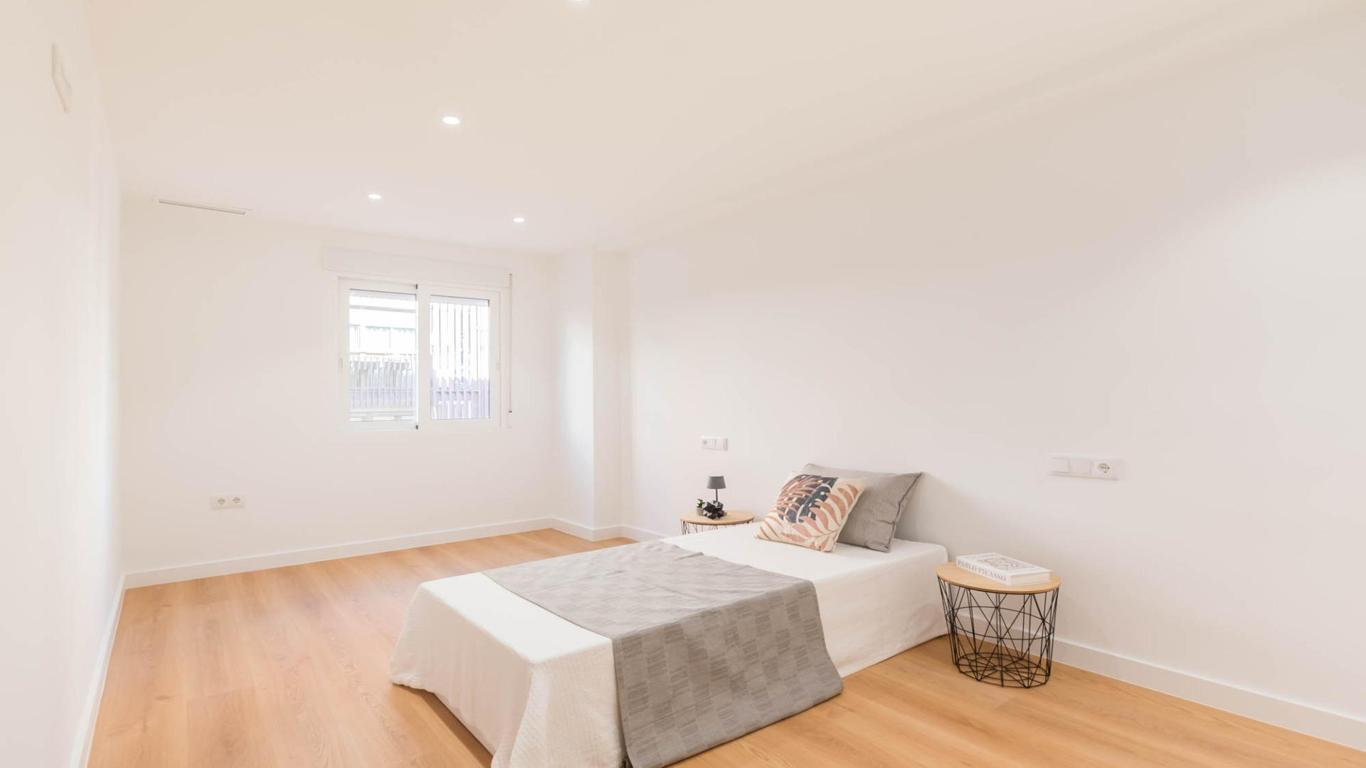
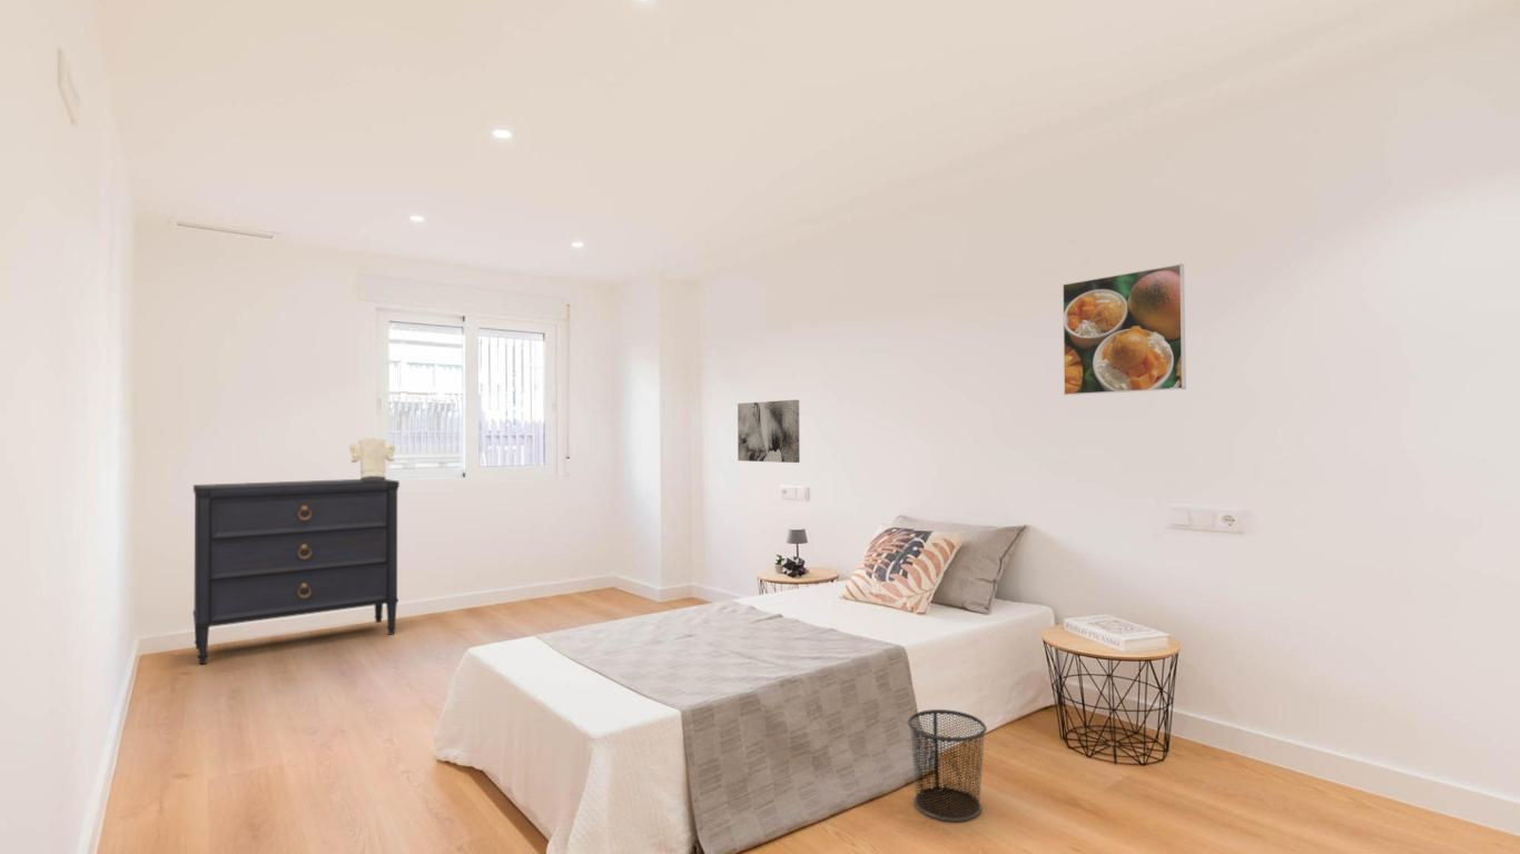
+ dresser [193,478,401,665]
+ wall art [737,399,800,464]
+ decorative vase [348,437,396,481]
+ waste bin [907,708,988,823]
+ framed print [1062,262,1187,396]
